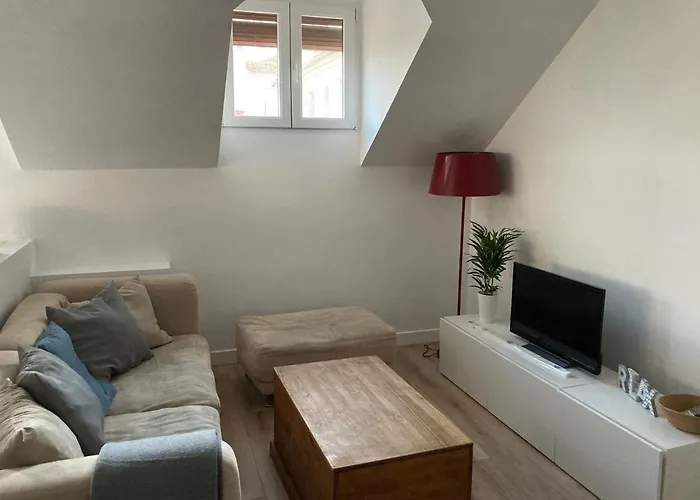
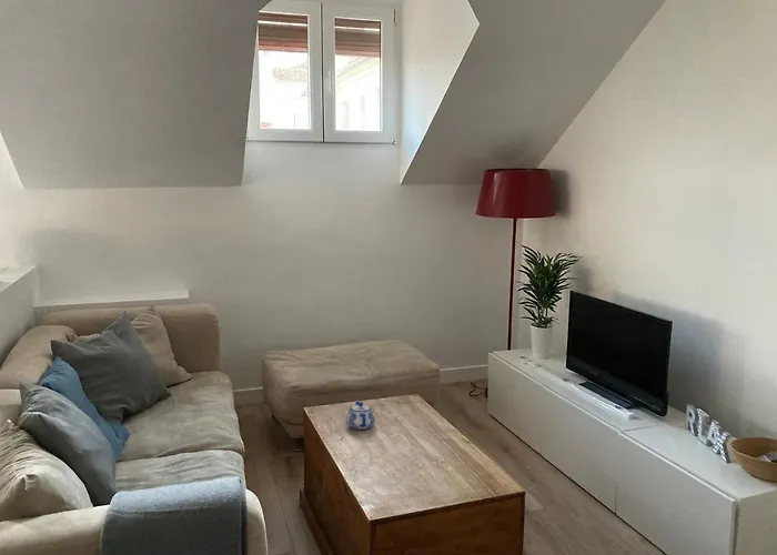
+ teapot [345,400,376,431]
